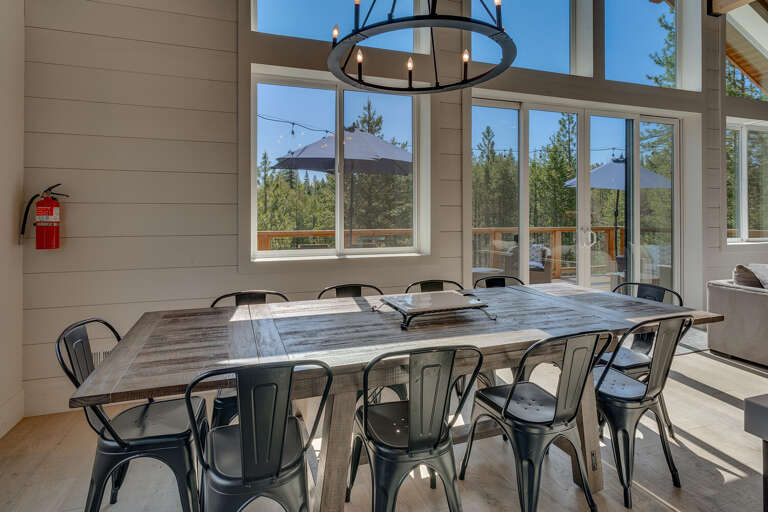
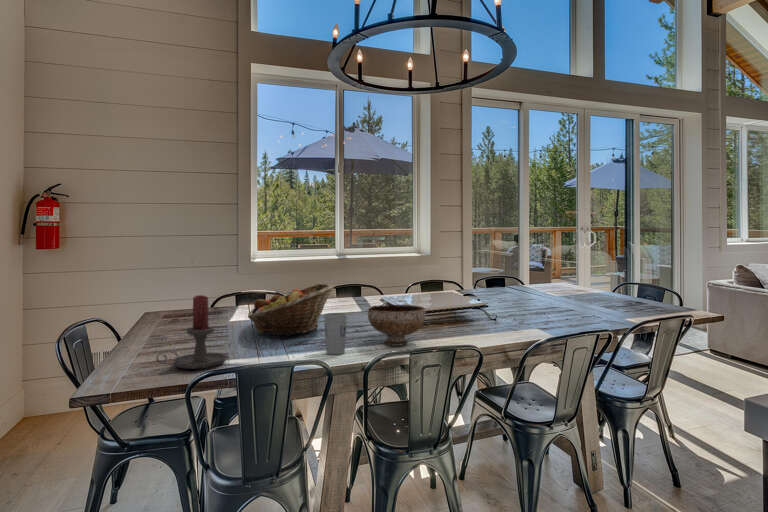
+ cup [323,312,348,355]
+ fruit basket [247,283,336,337]
+ bowl [367,304,426,347]
+ candle holder [155,294,227,370]
